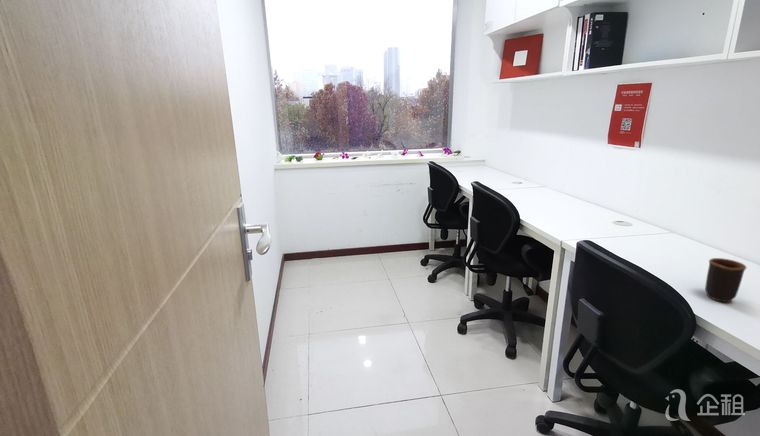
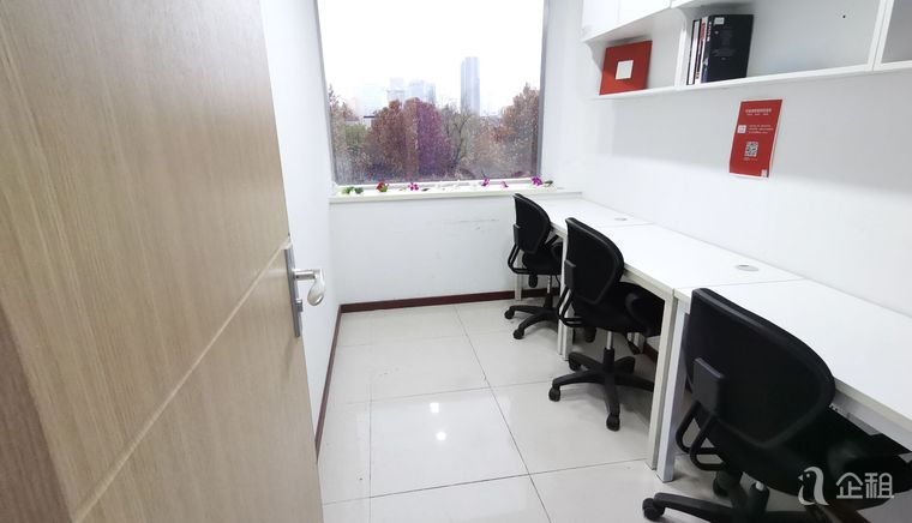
- mug [704,257,747,303]
